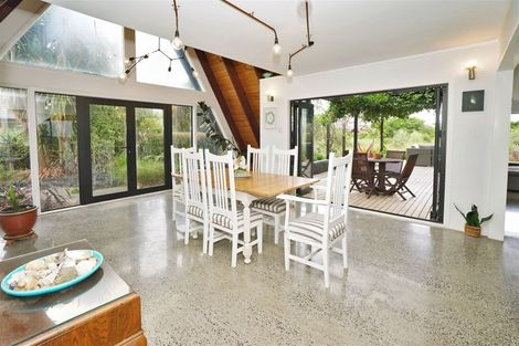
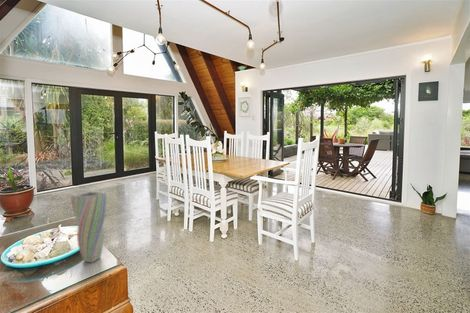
+ vase [69,191,108,264]
